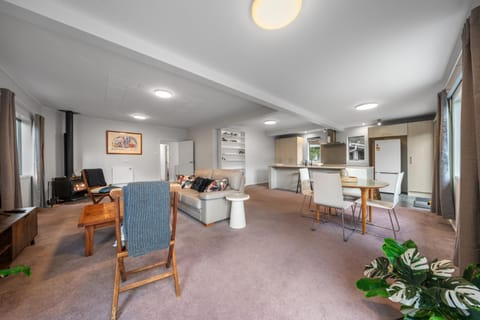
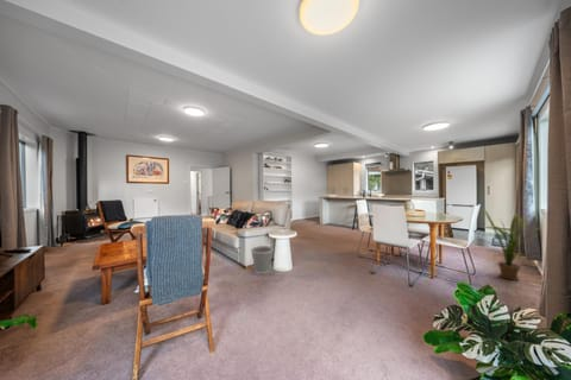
+ wastebasket [250,245,275,276]
+ house plant [482,207,546,281]
